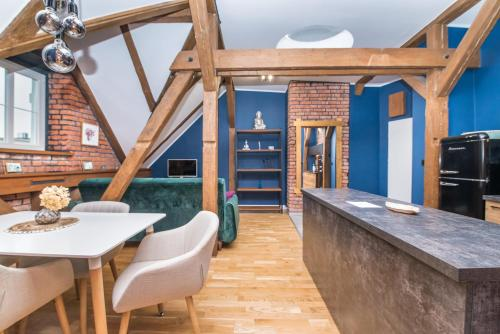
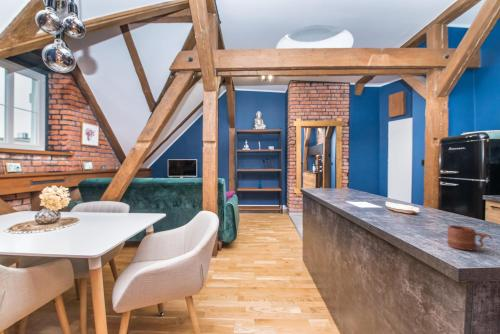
+ mug [446,224,493,252]
